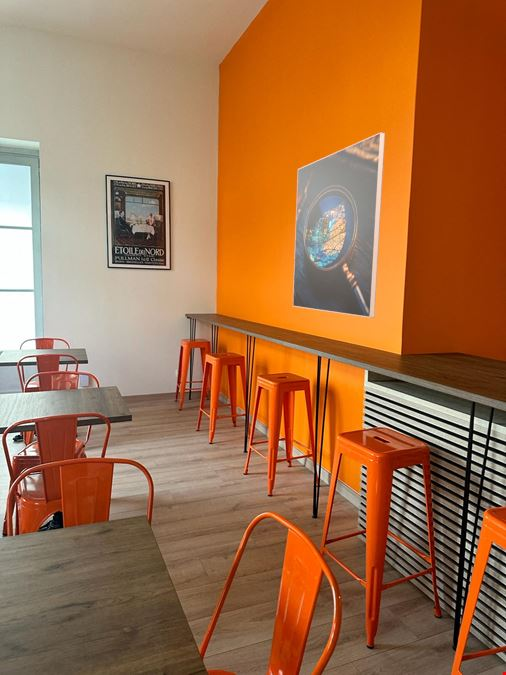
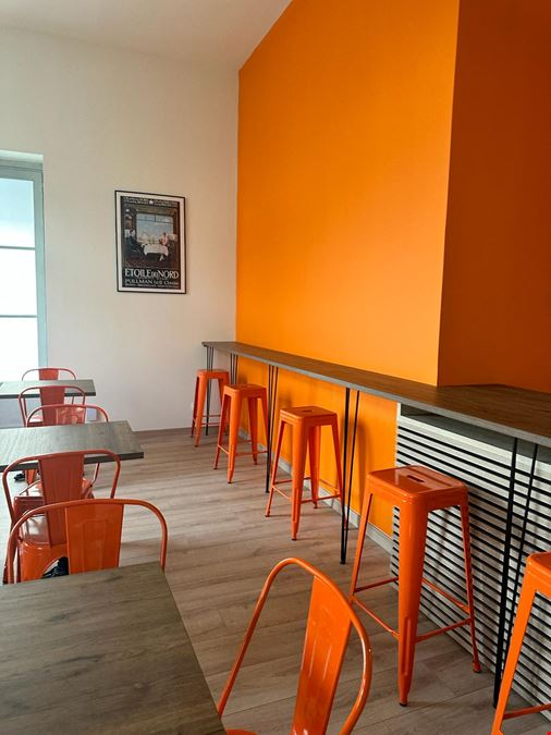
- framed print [292,131,386,319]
